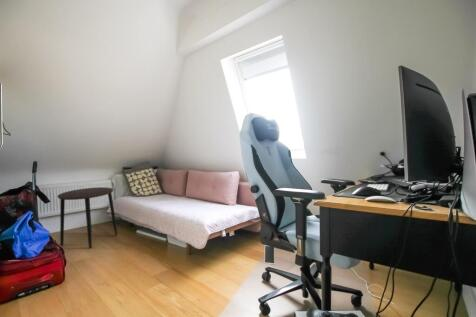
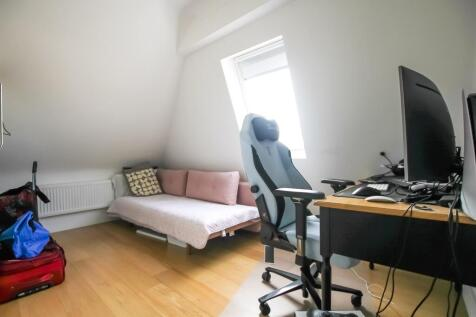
- side table [56,186,119,250]
